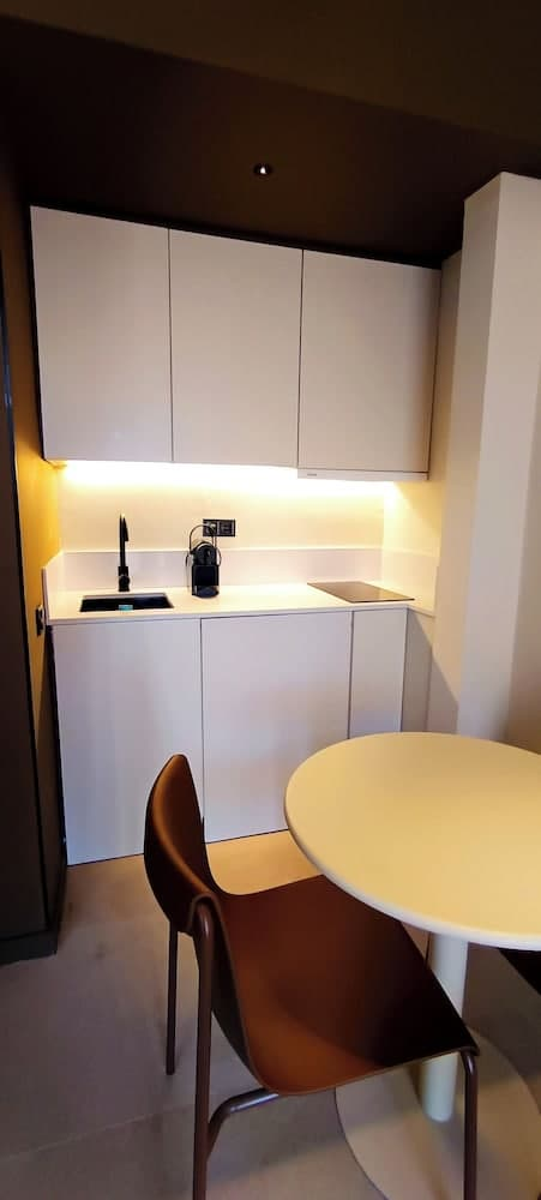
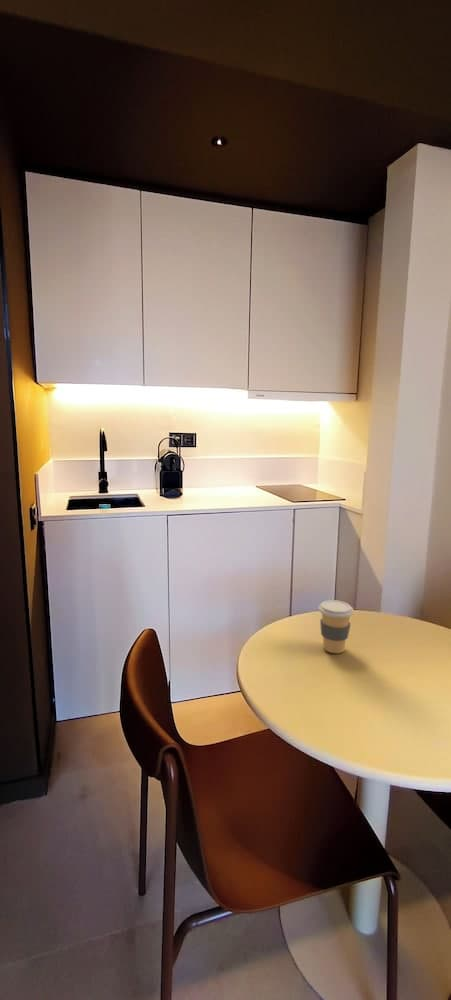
+ coffee cup [318,599,355,654]
